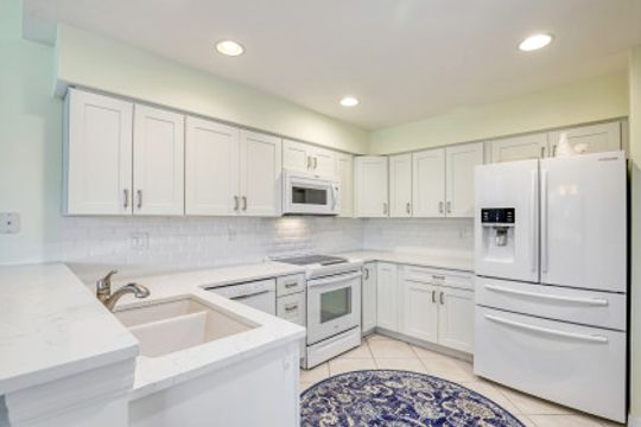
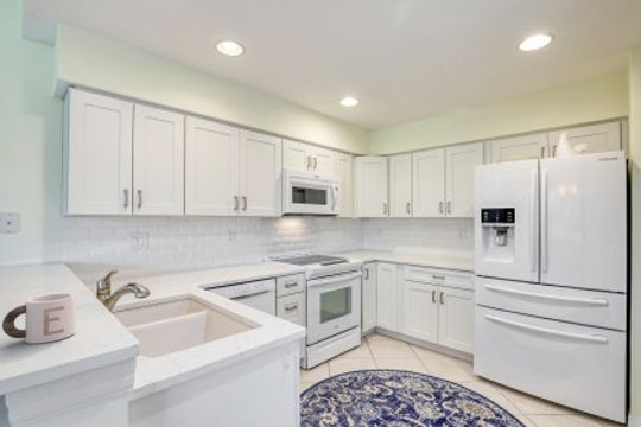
+ mug [1,292,77,345]
